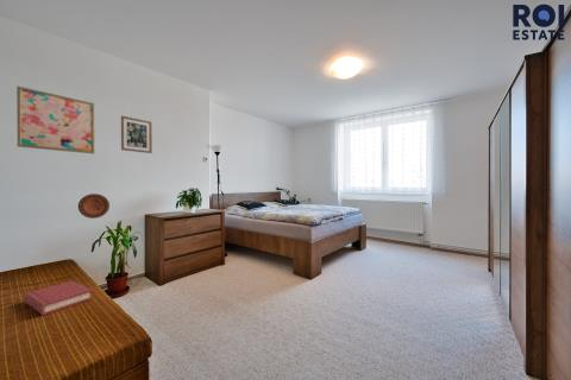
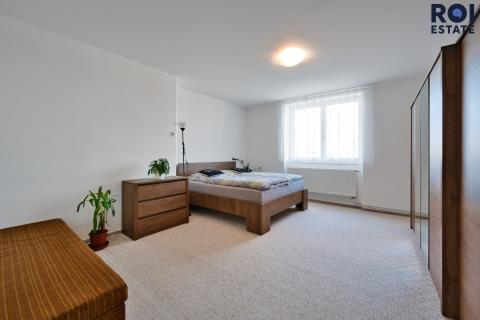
- decorative plate [77,192,111,220]
- wall art [120,115,153,154]
- wall art [15,84,95,154]
- hardback book [24,280,93,316]
